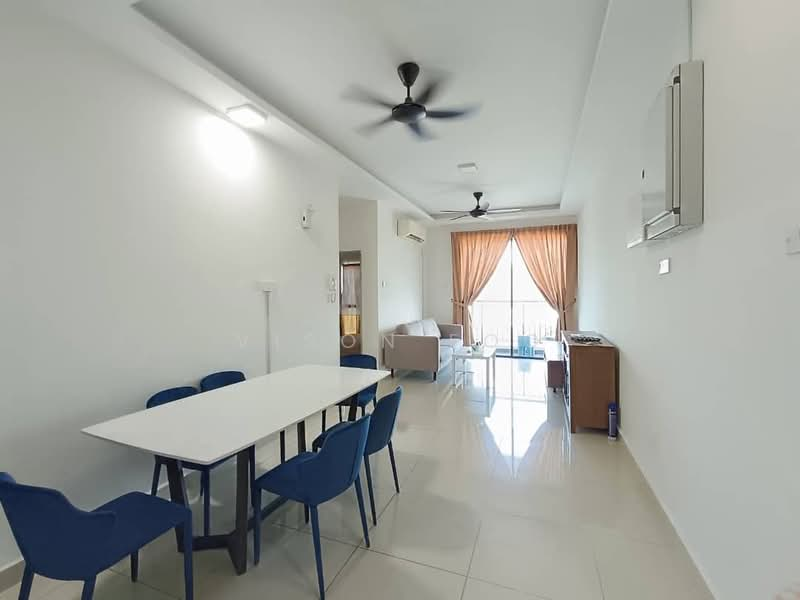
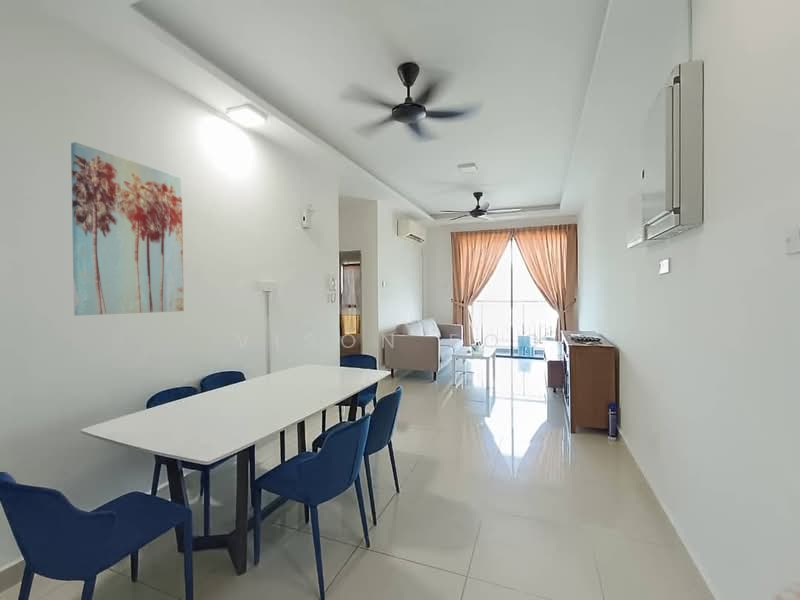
+ wall art [70,141,185,316]
